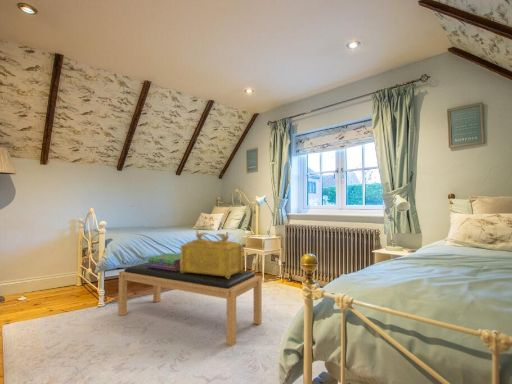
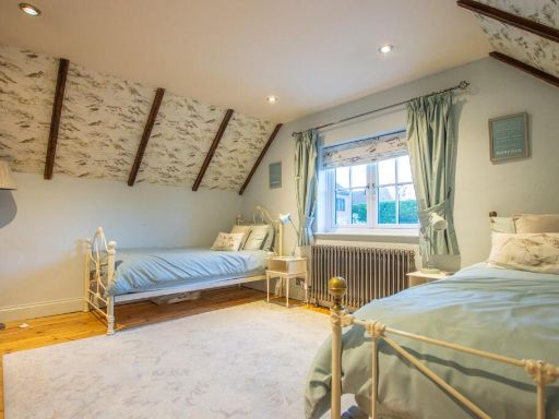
- stack of books [147,252,181,271]
- decorative box [179,230,244,279]
- bench [117,261,263,347]
